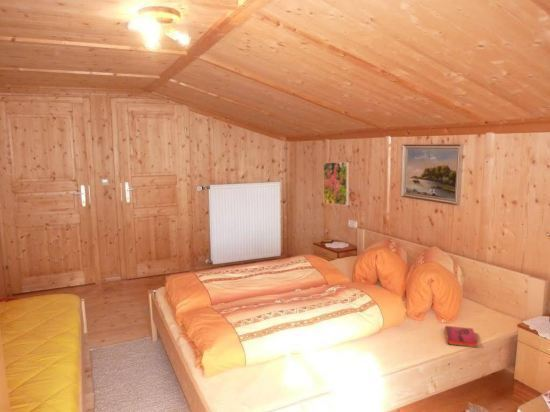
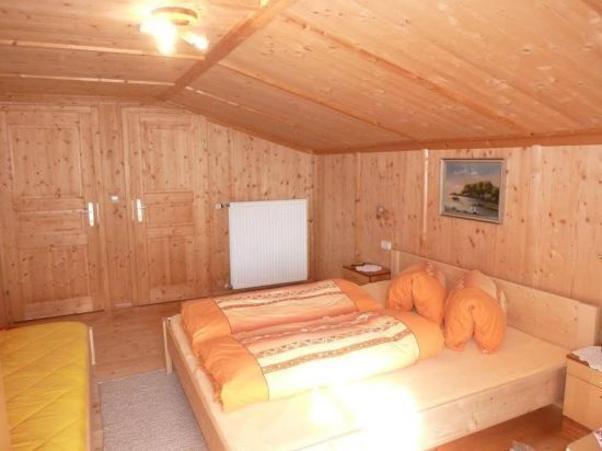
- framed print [323,161,350,207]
- hardback book [444,325,479,348]
